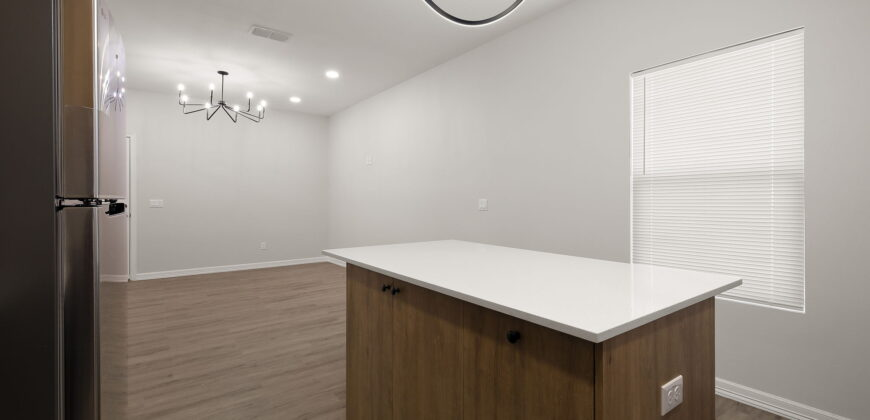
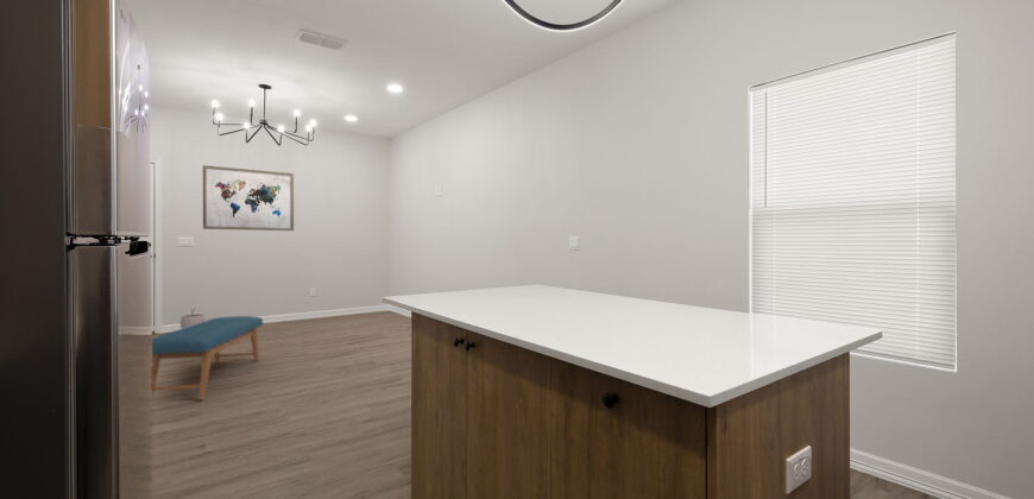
+ bench [150,315,264,400]
+ wall art [202,164,295,232]
+ plant pot [179,308,207,329]
